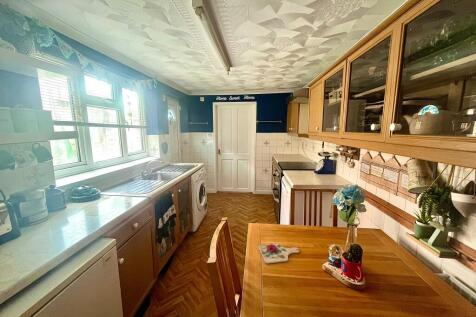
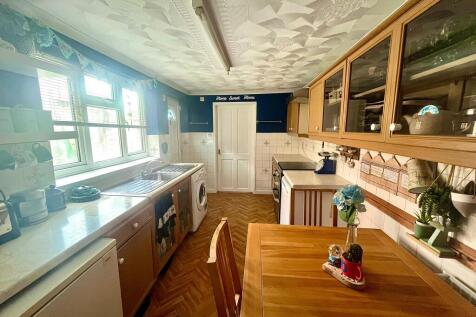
- cutting board [257,243,300,265]
